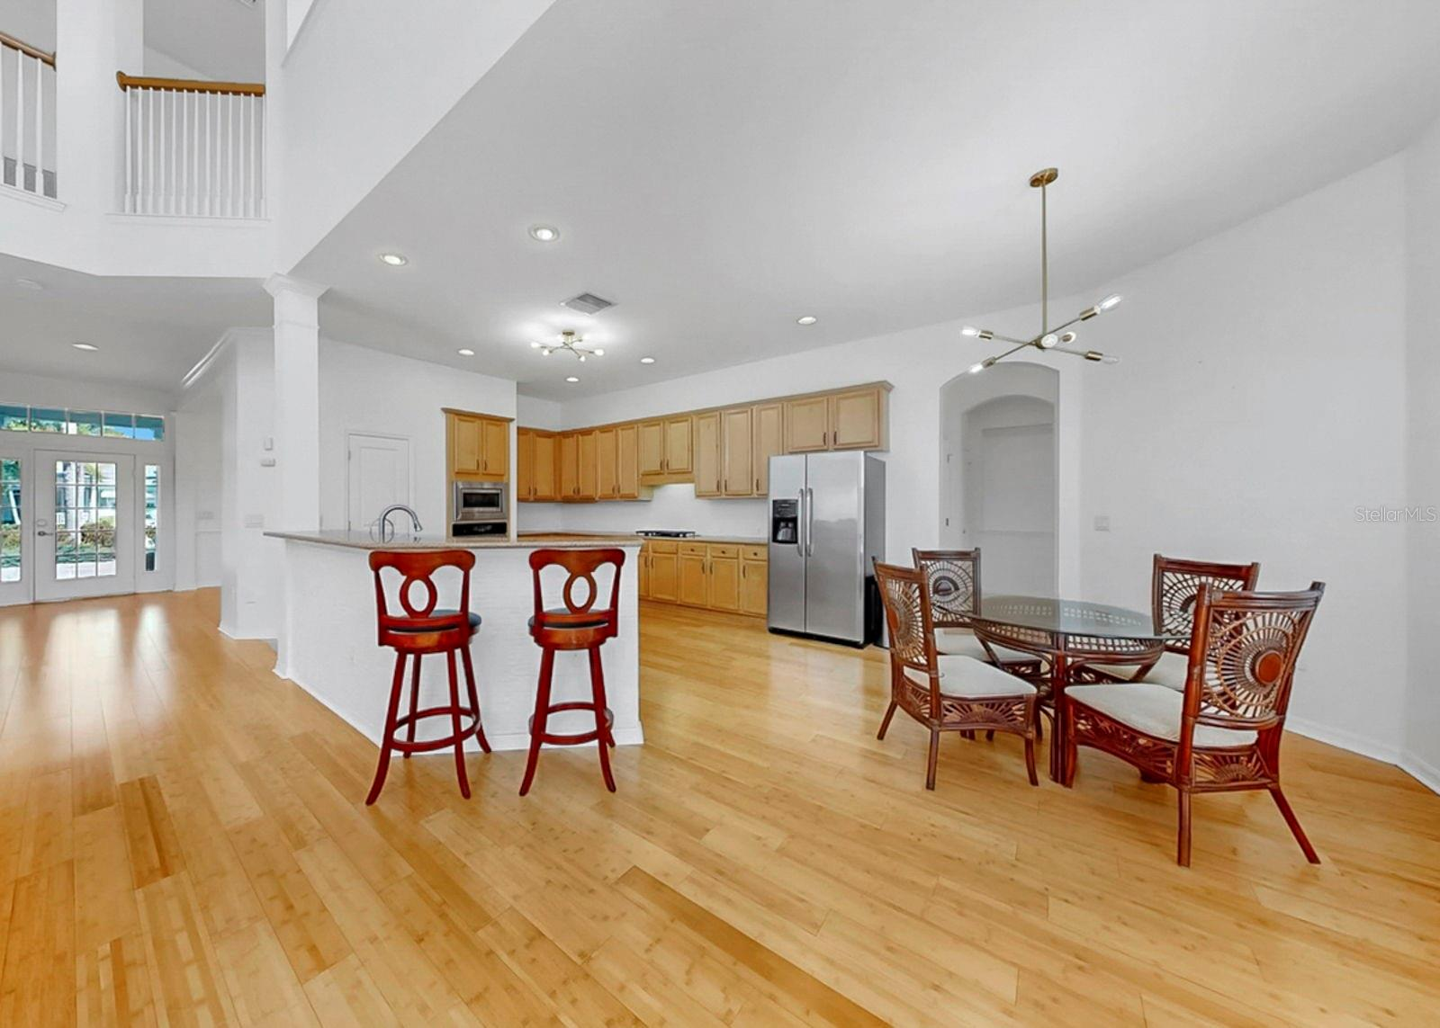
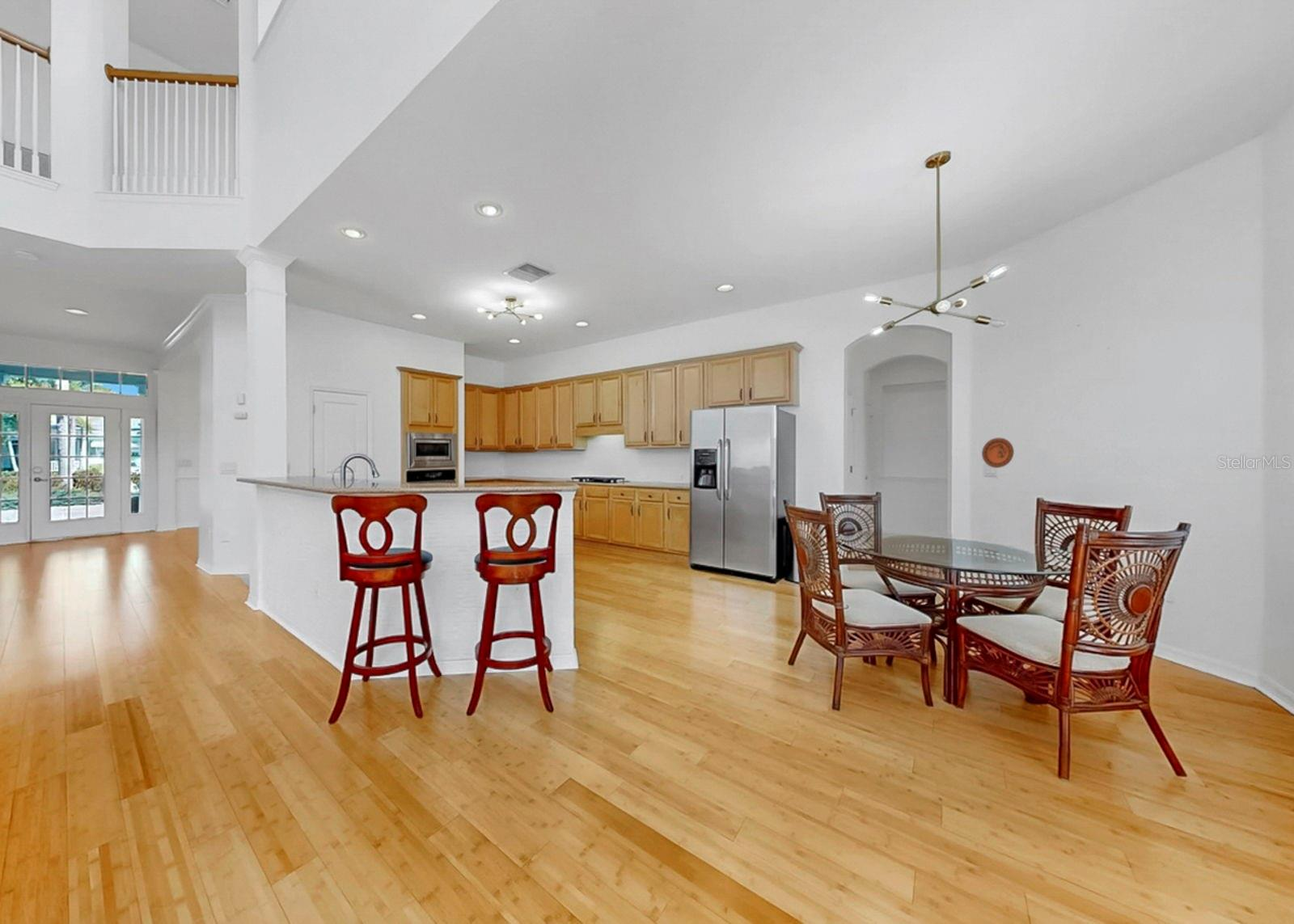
+ decorative plate [981,437,1015,469]
